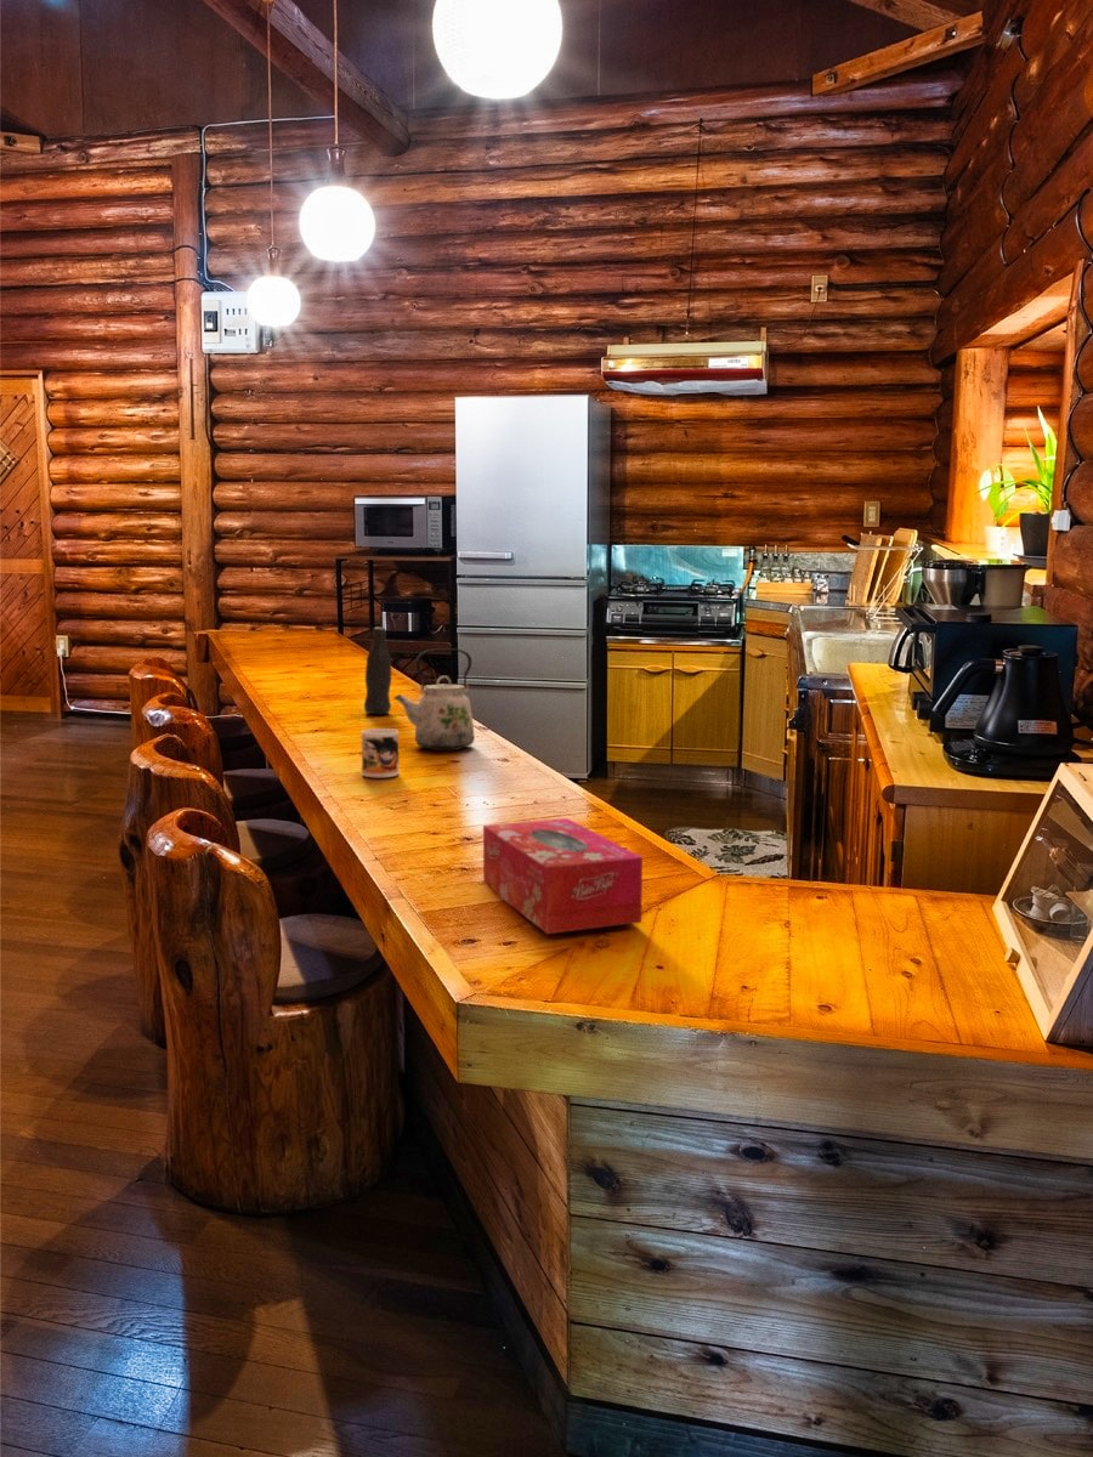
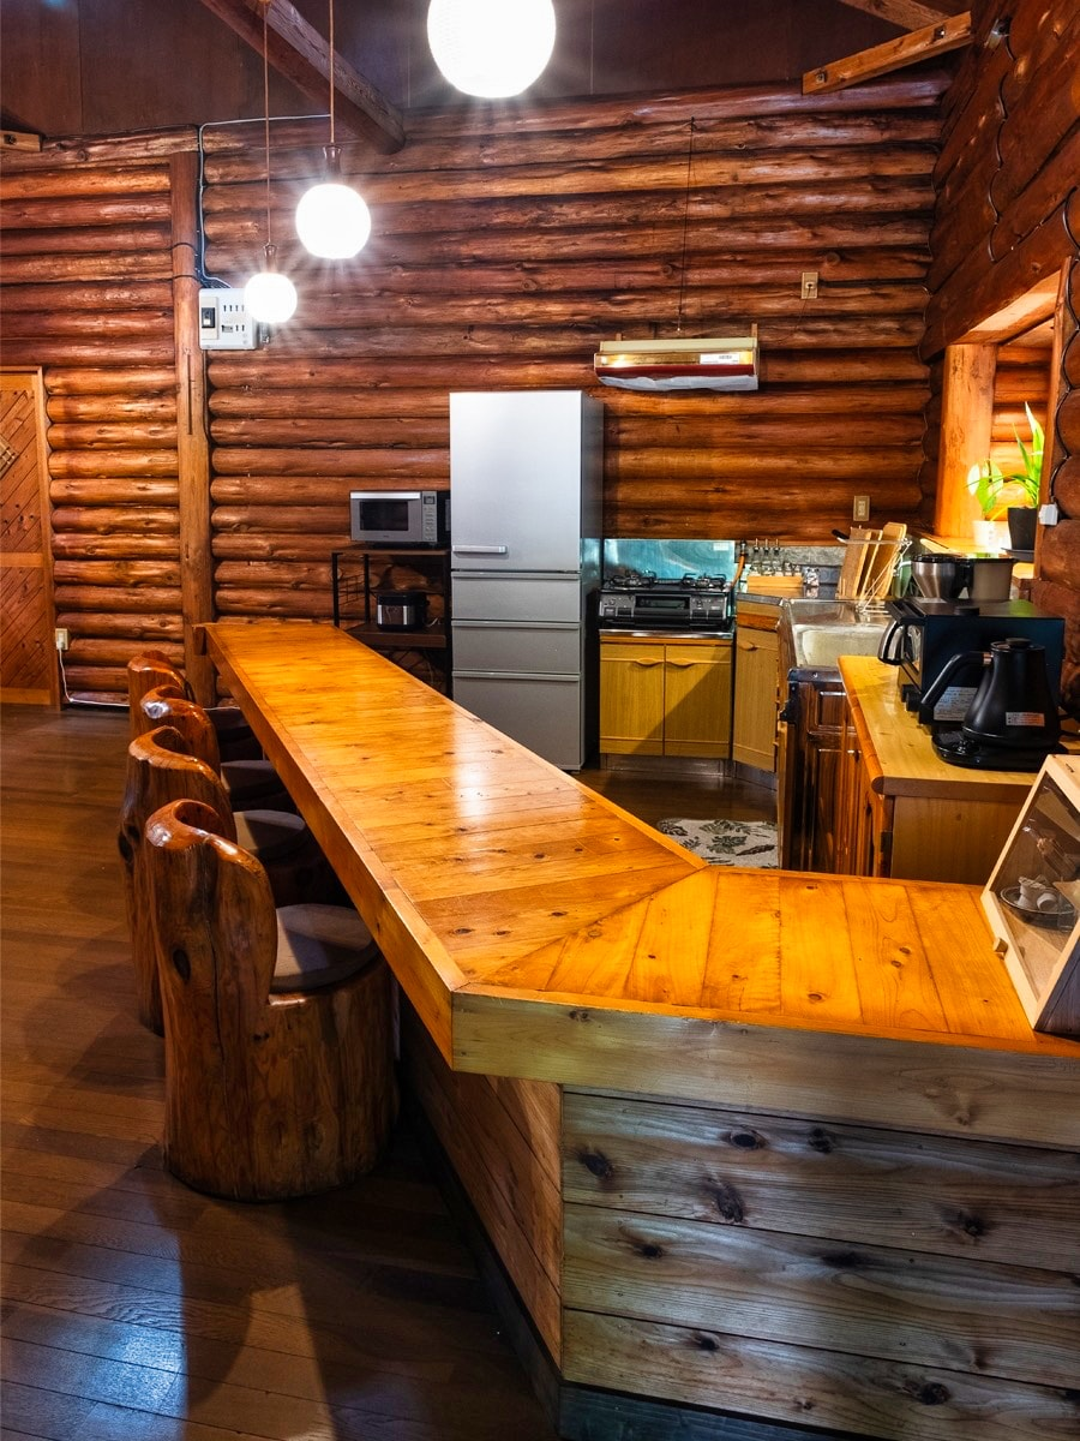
- bottle [363,627,392,715]
- kettle [392,647,476,752]
- tissue box [482,817,644,935]
- mug [361,727,401,778]
